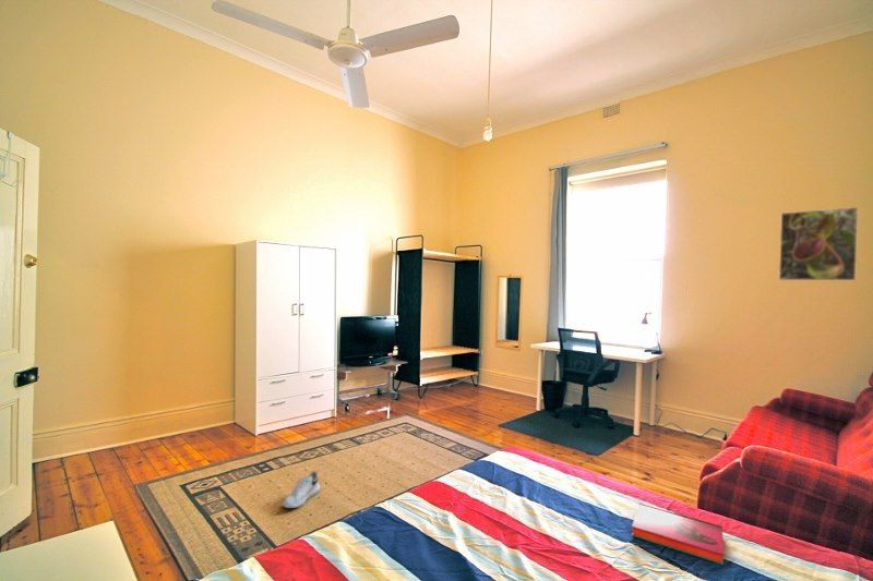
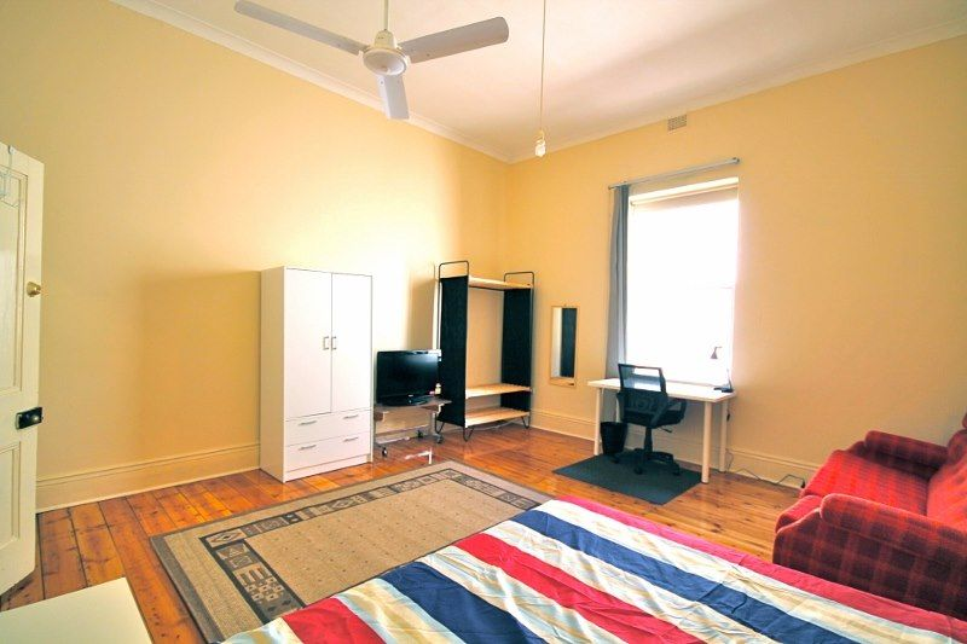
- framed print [778,206,859,281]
- hardback book [631,503,725,566]
- shoe [280,470,321,509]
